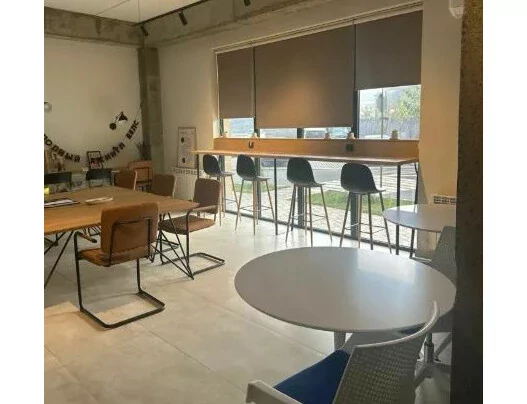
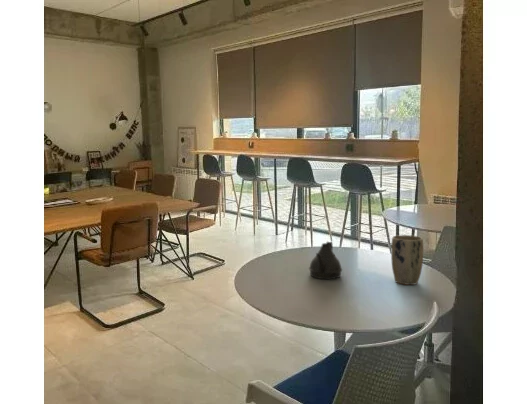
+ teapot [308,240,343,280]
+ plant pot [390,234,424,286]
